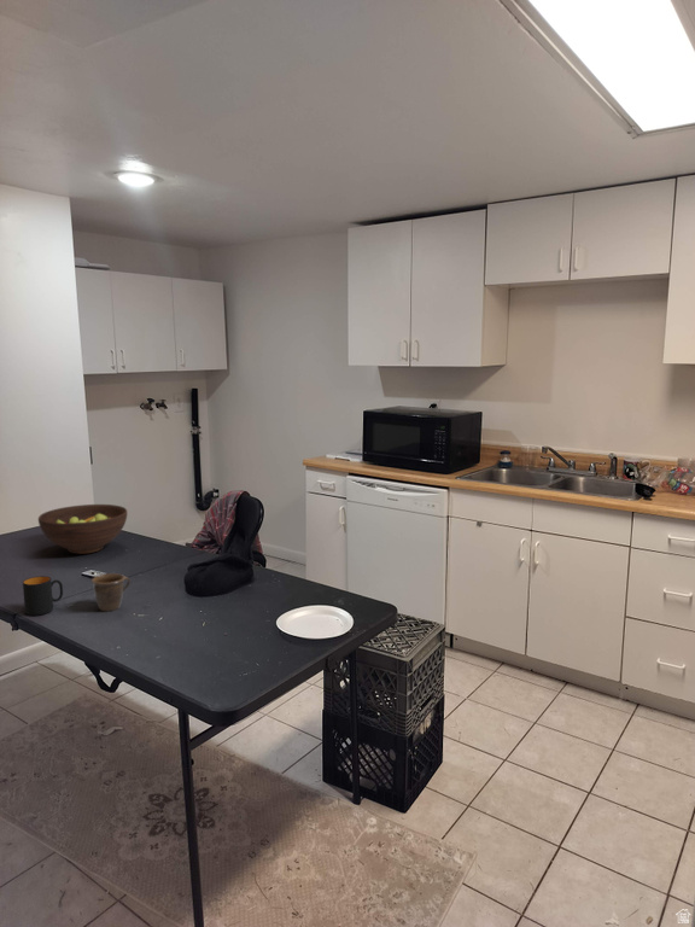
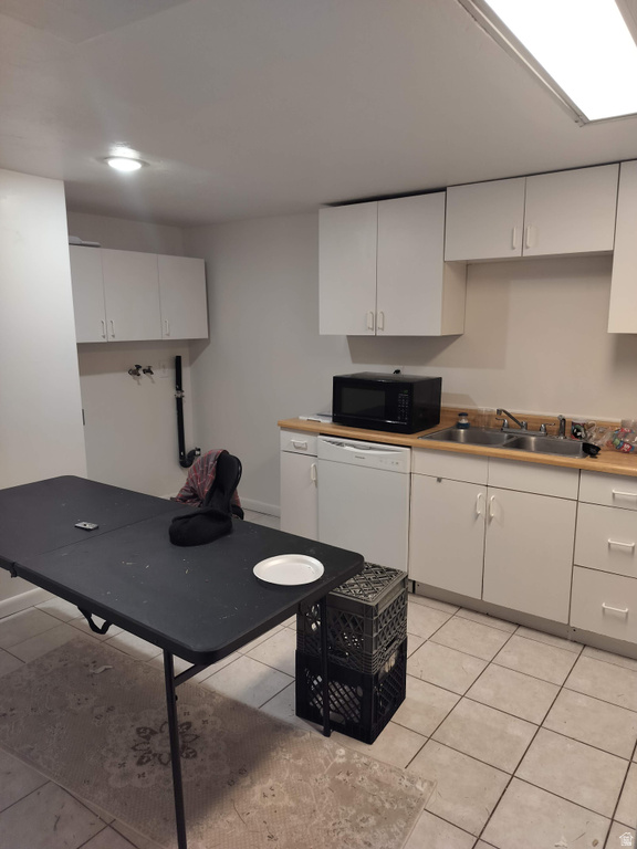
- mug [22,575,64,617]
- mug [90,572,132,613]
- fruit bowl [37,503,128,555]
